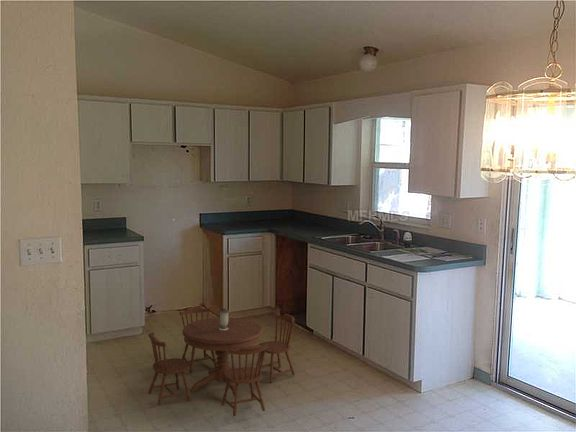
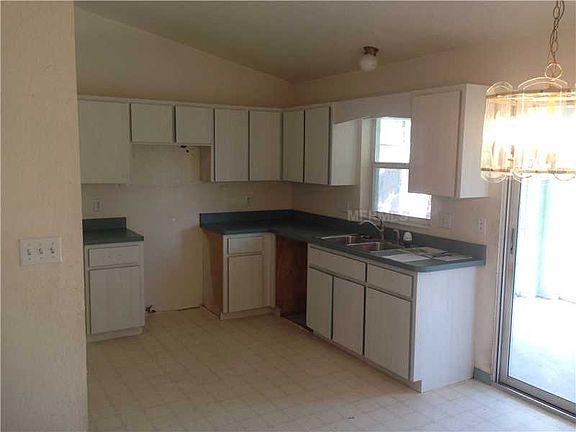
- dining table [147,305,296,417]
